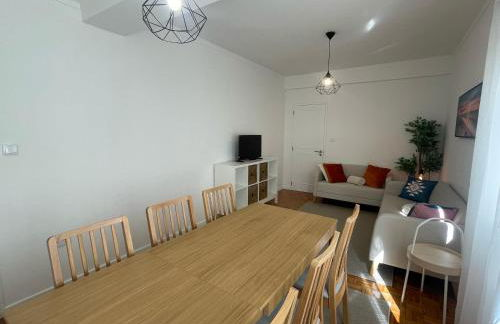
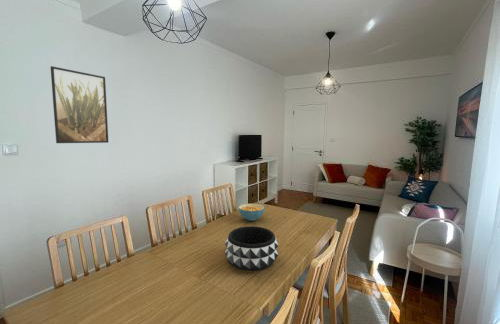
+ cereal bowl [238,203,266,222]
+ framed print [50,65,109,144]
+ decorative bowl [224,225,279,272]
